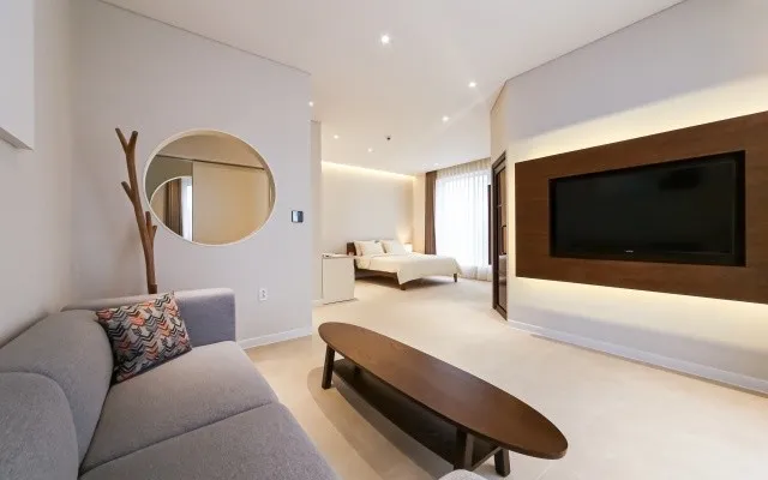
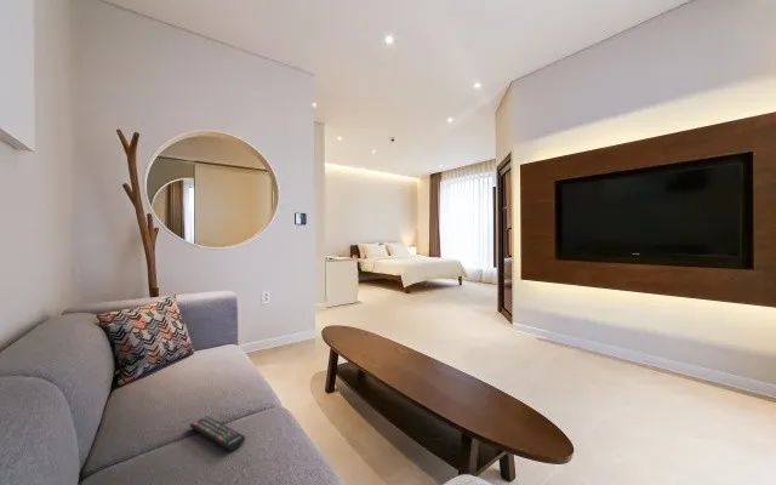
+ remote control [188,415,246,452]
